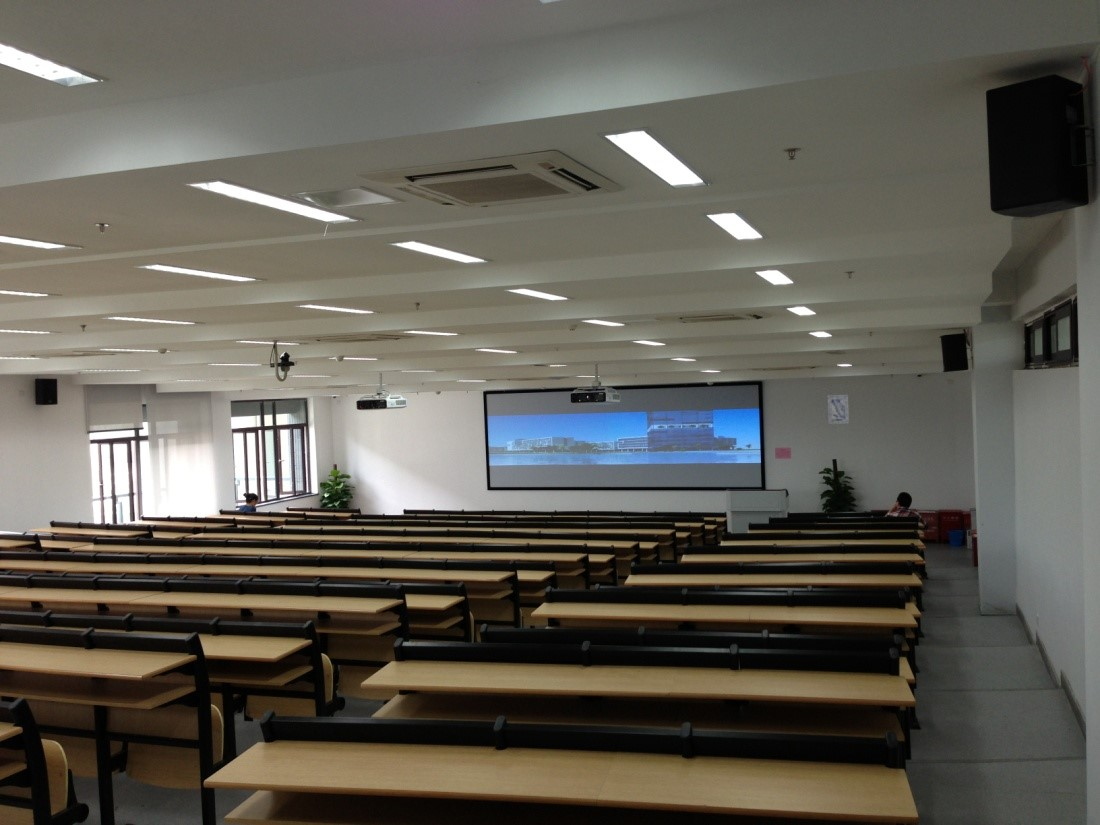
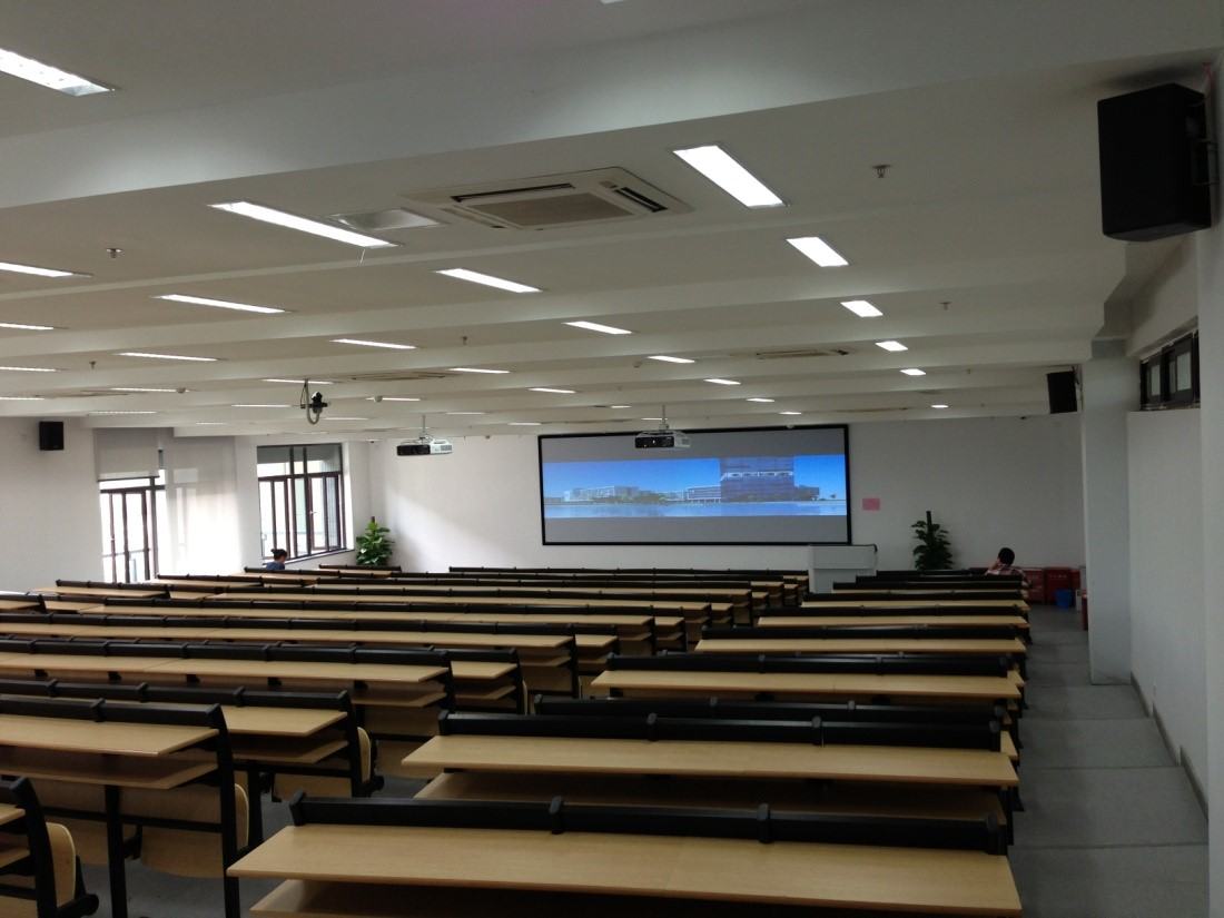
- wall art [827,394,850,425]
